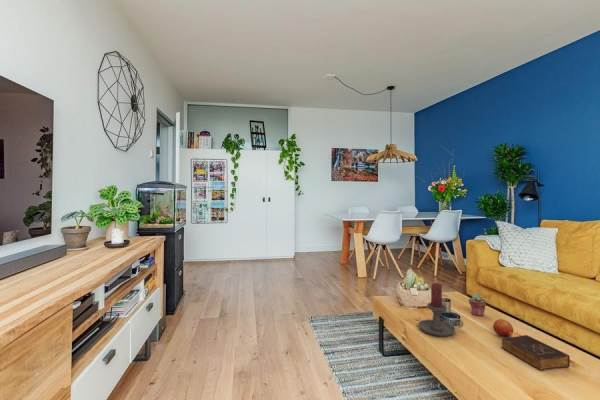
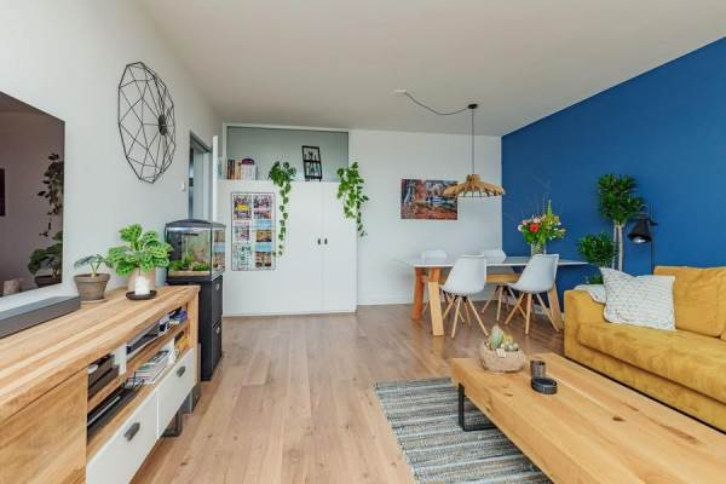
- potted succulent [468,293,487,317]
- book [500,334,571,371]
- apple [492,318,514,337]
- candle holder [417,282,464,337]
